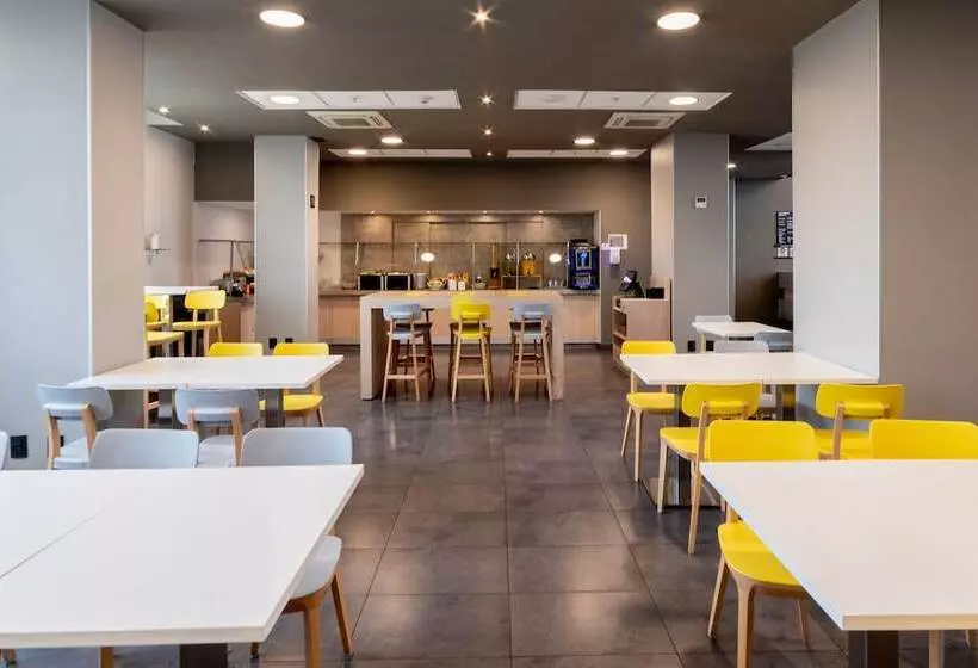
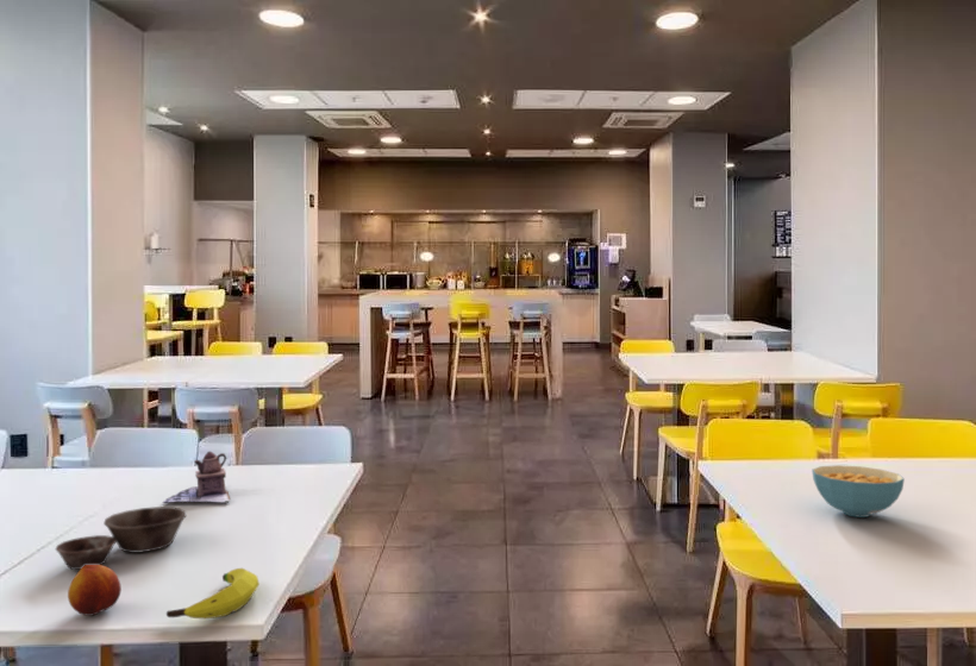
+ teapot [161,451,231,504]
+ fruit [67,565,123,617]
+ cereal bowl [811,464,906,519]
+ banana [165,567,261,620]
+ bowl [55,505,187,571]
